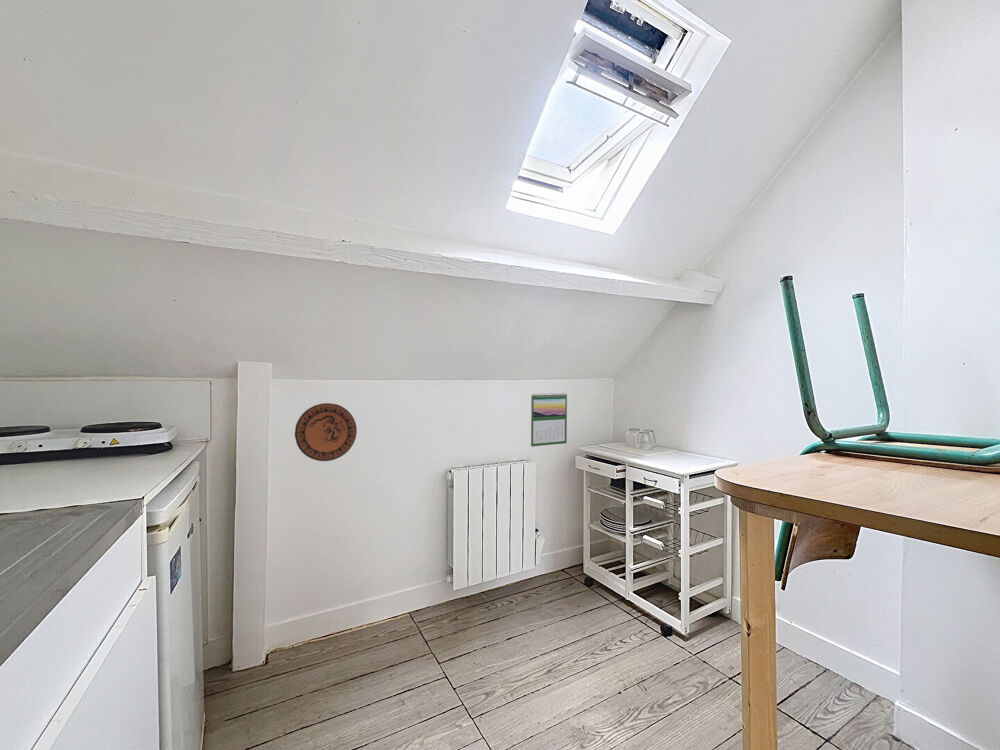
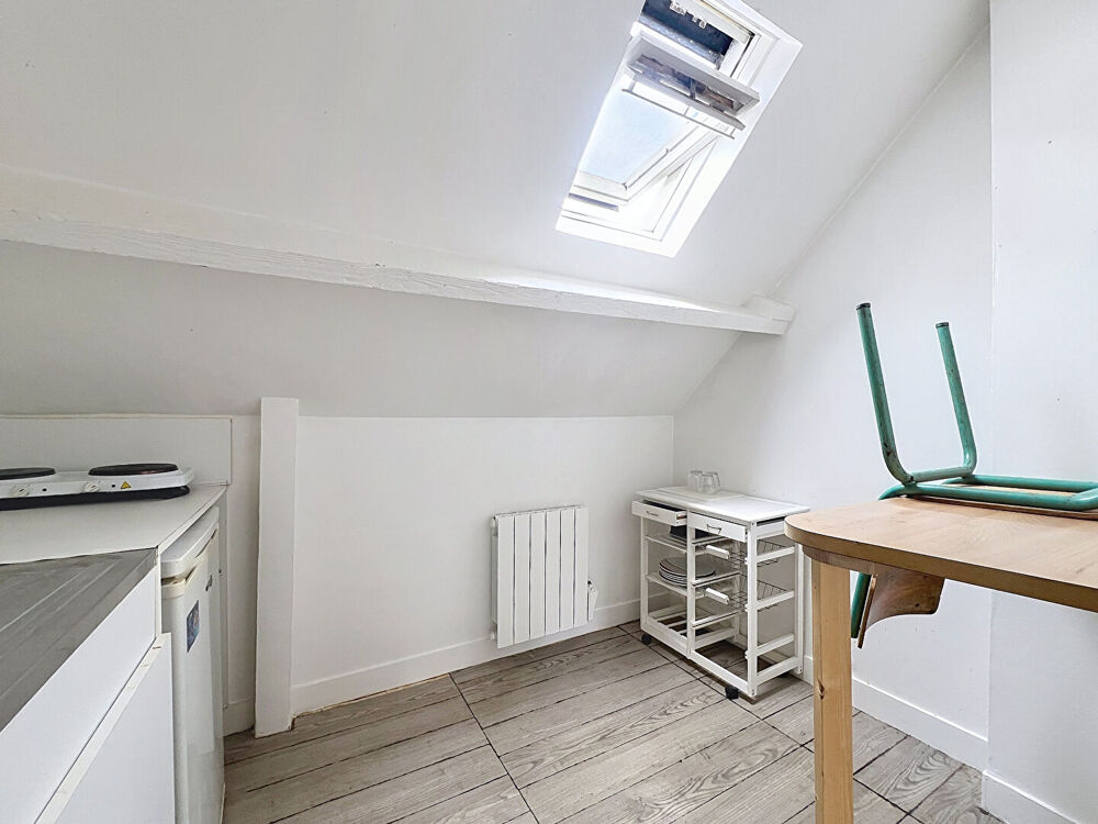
- calendar [530,392,568,447]
- decorative plate [294,402,358,462]
